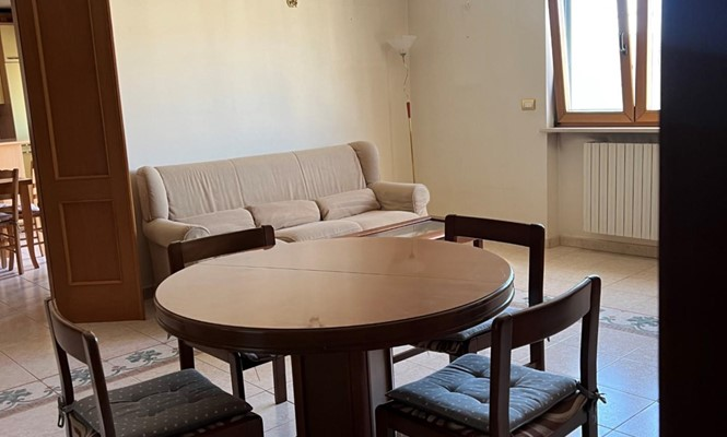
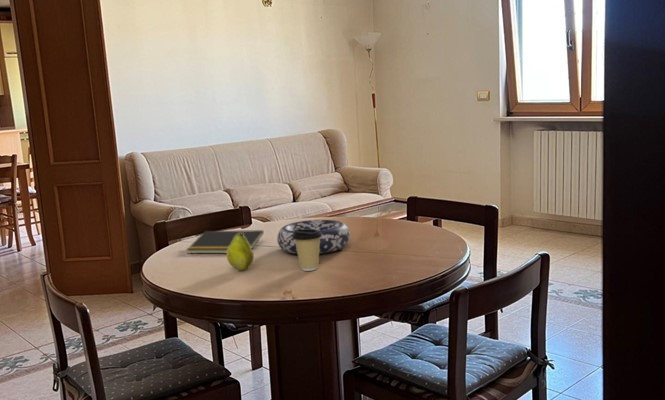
+ decorative bowl [276,219,351,255]
+ notepad [186,229,265,254]
+ fruit [226,232,255,271]
+ coffee cup [292,229,322,272]
